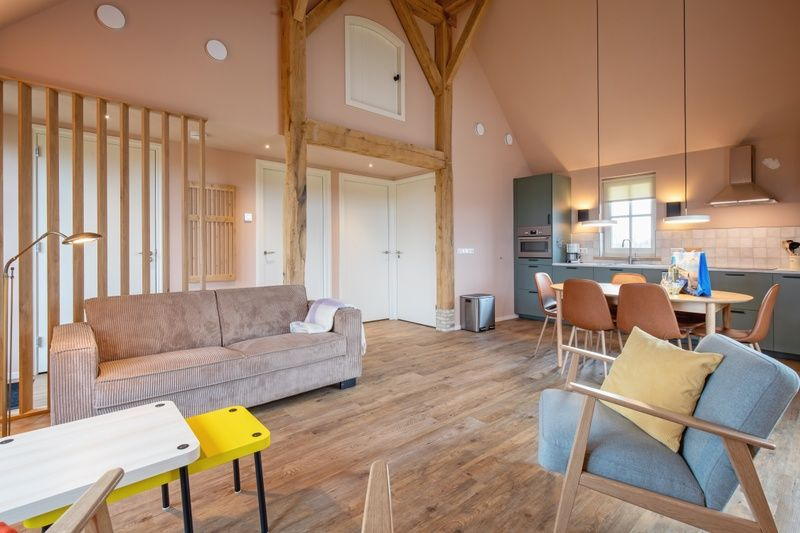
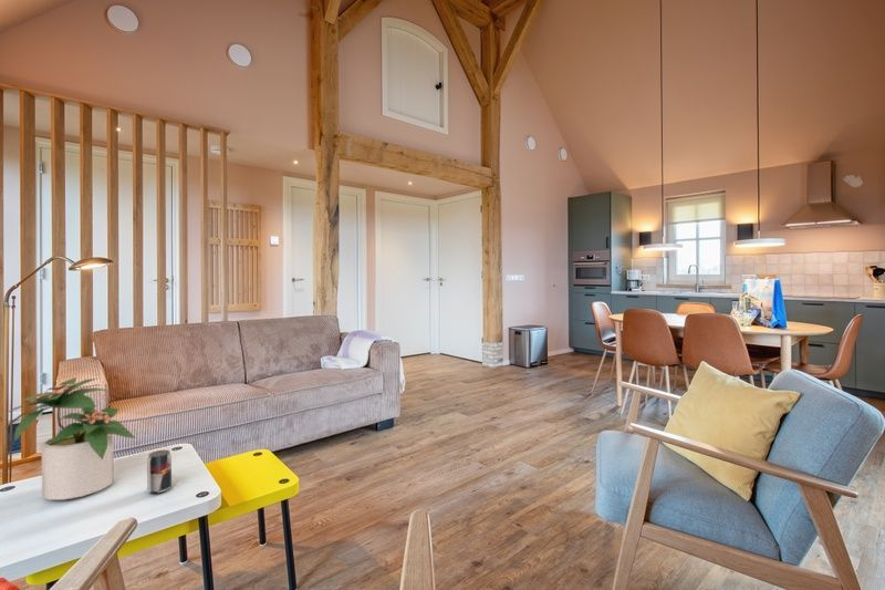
+ potted plant [2,376,137,500]
+ beverage can [146,449,173,495]
